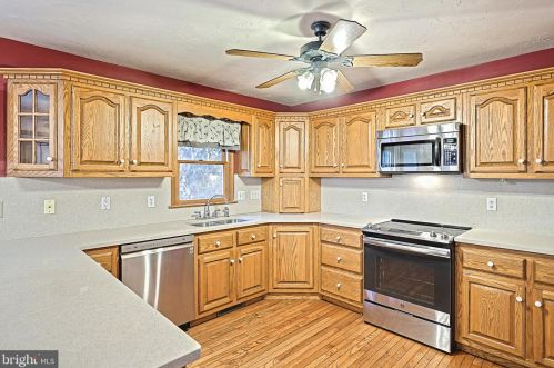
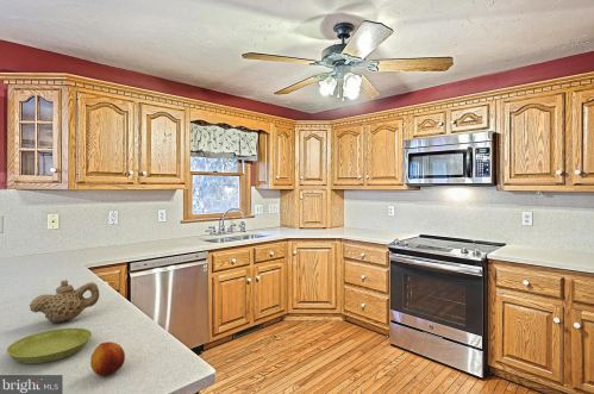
+ saucer [6,327,93,364]
+ fruit [89,340,126,377]
+ teapot [29,279,100,325]
